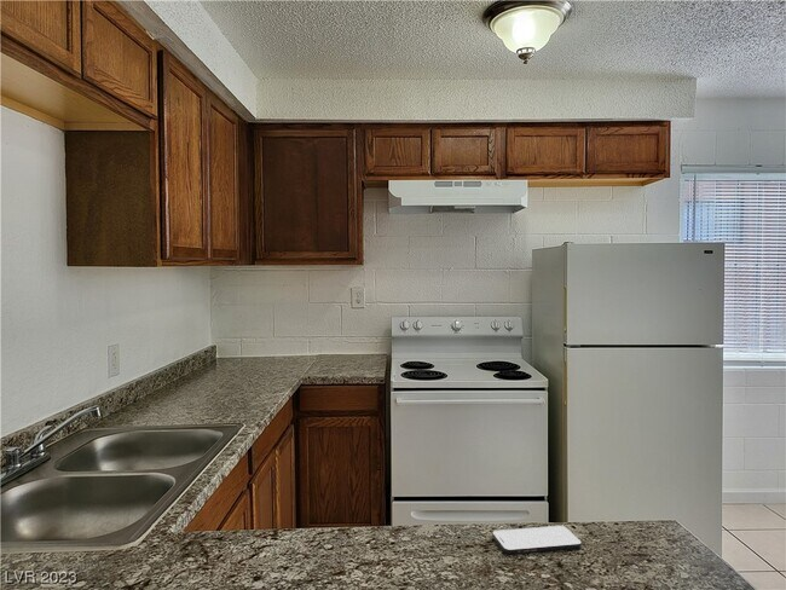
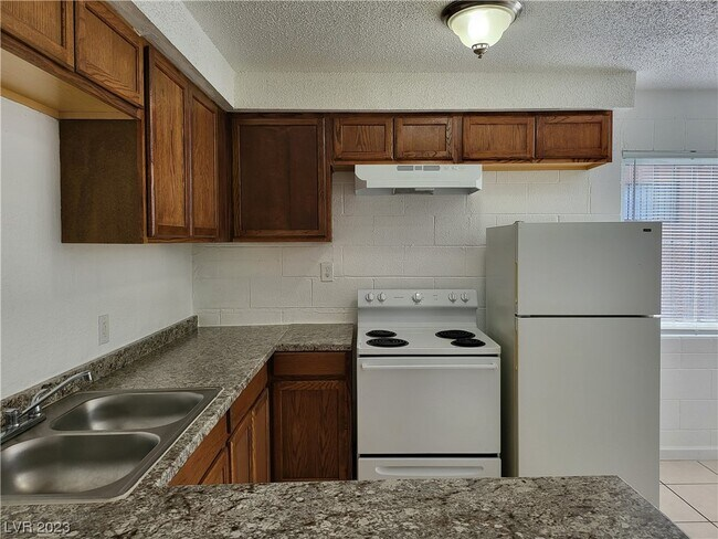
- smartphone [491,525,583,555]
